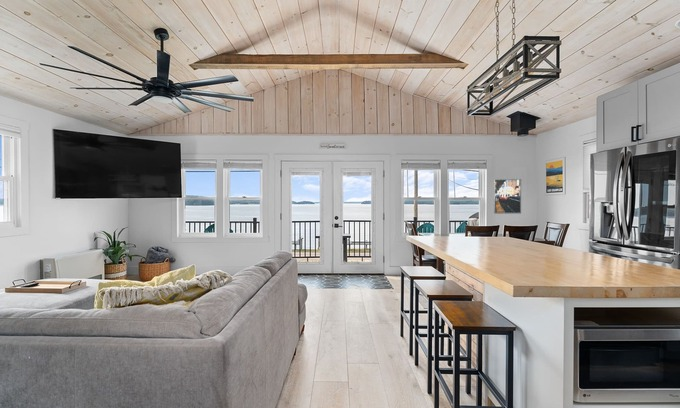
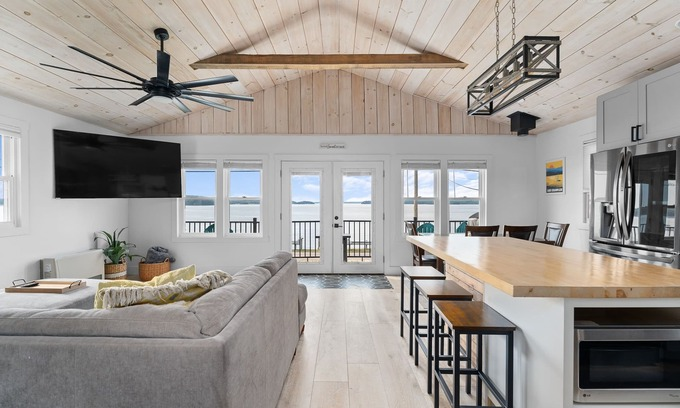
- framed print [493,178,522,215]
